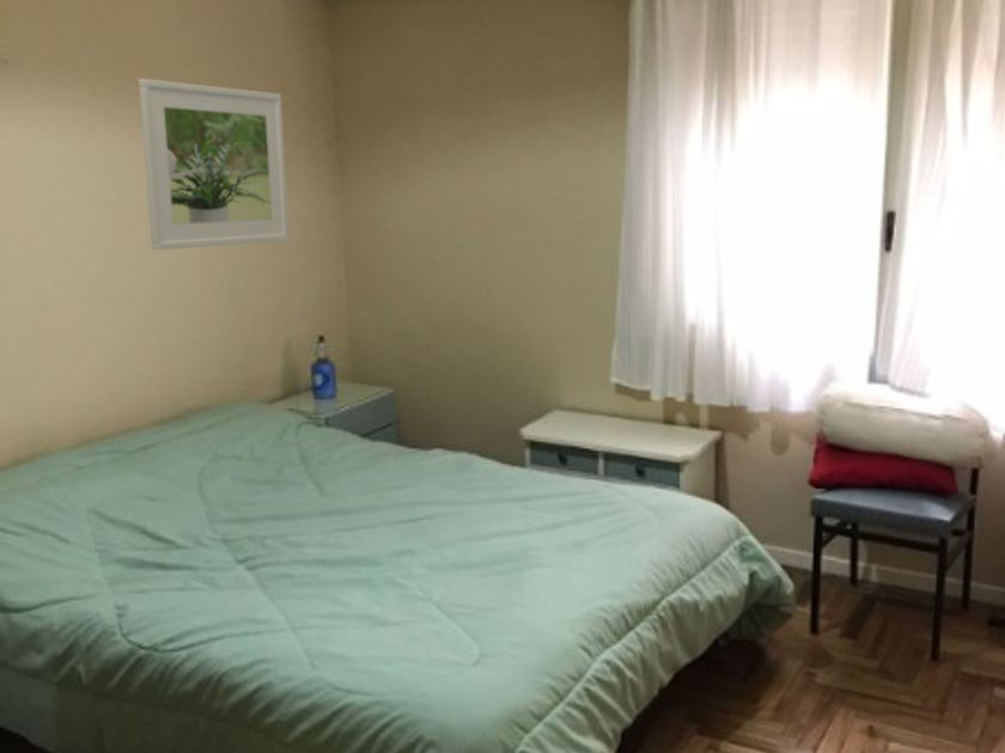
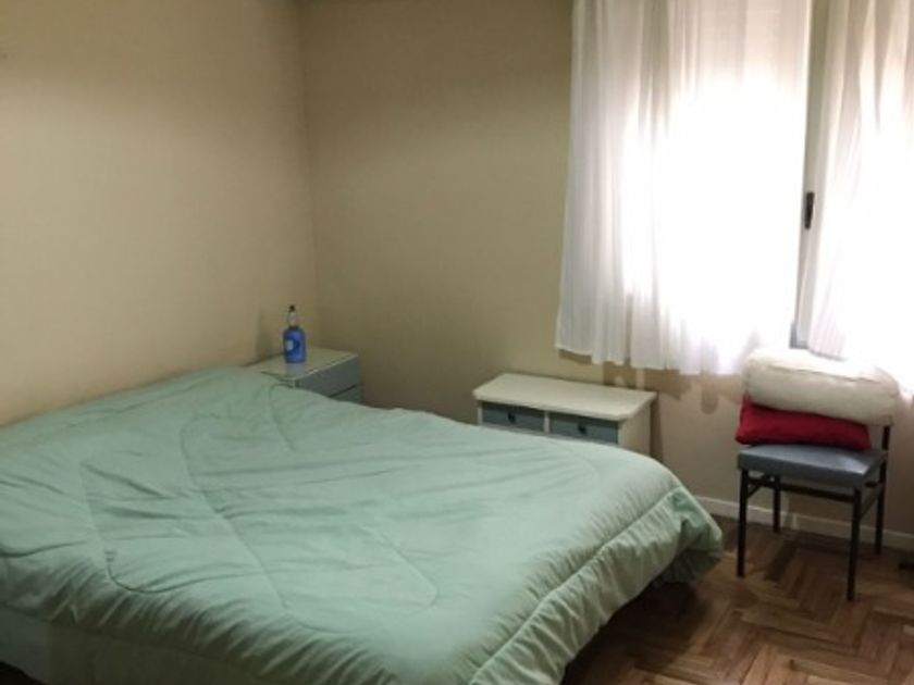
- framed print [138,78,290,251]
